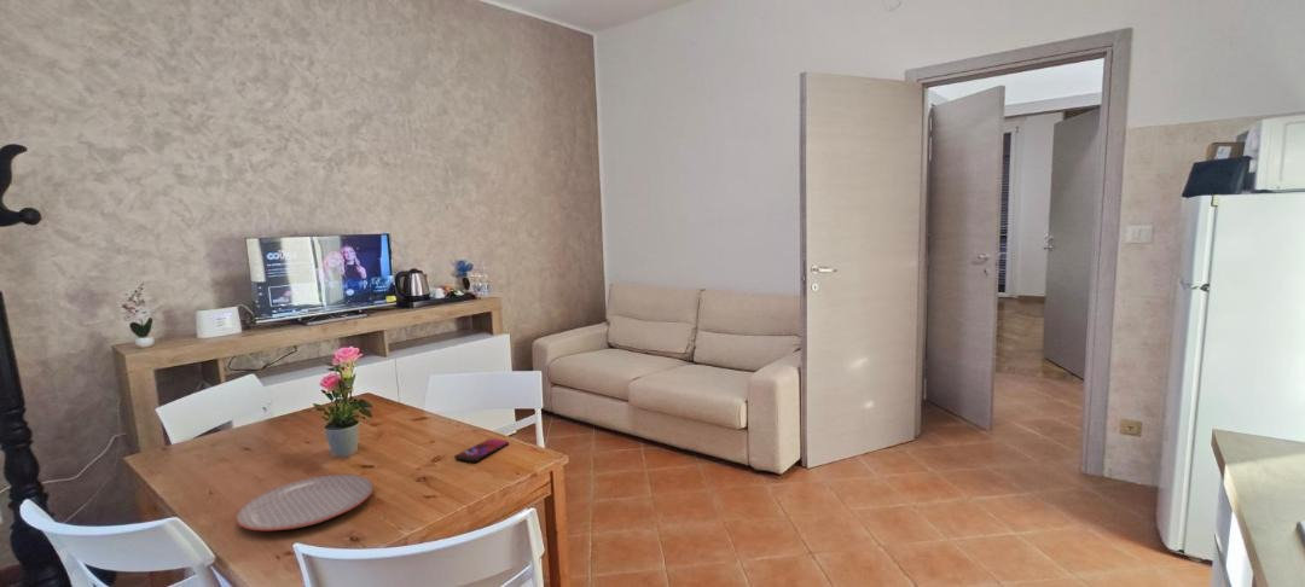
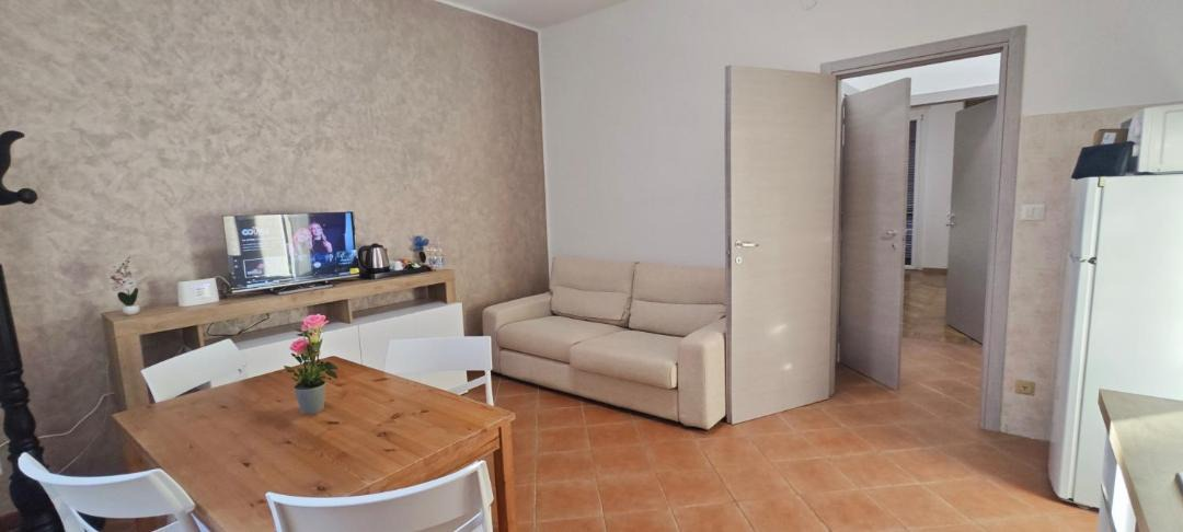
- plate [234,473,375,531]
- smartphone [453,438,510,463]
